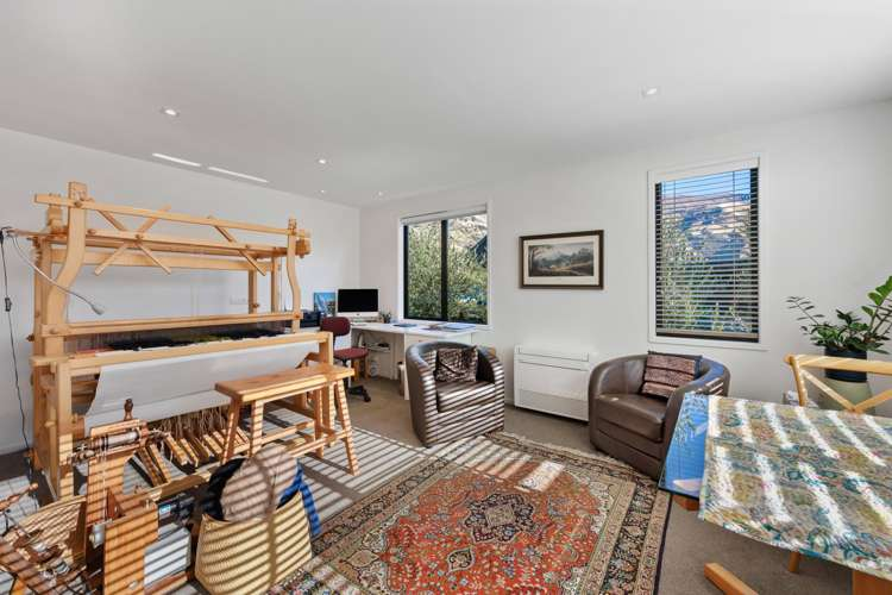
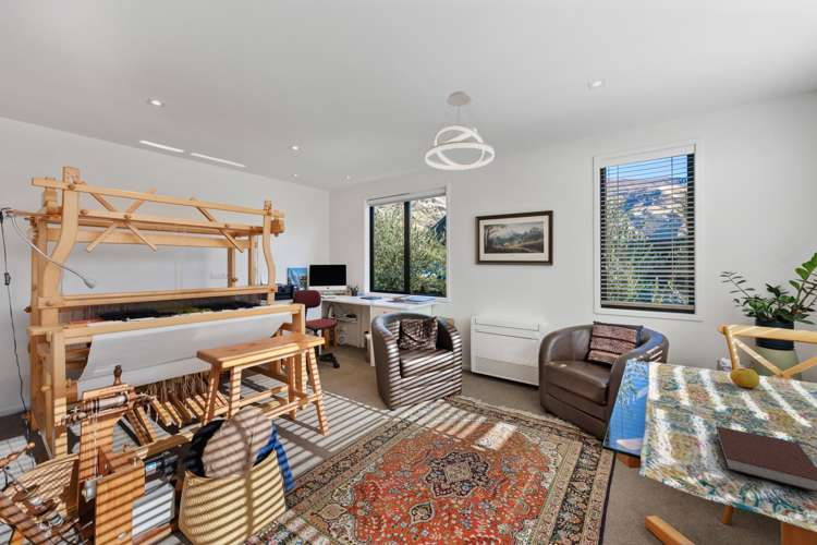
+ apple [729,367,761,389]
+ notebook [715,425,817,493]
+ pendant light [425,90,495,171]
